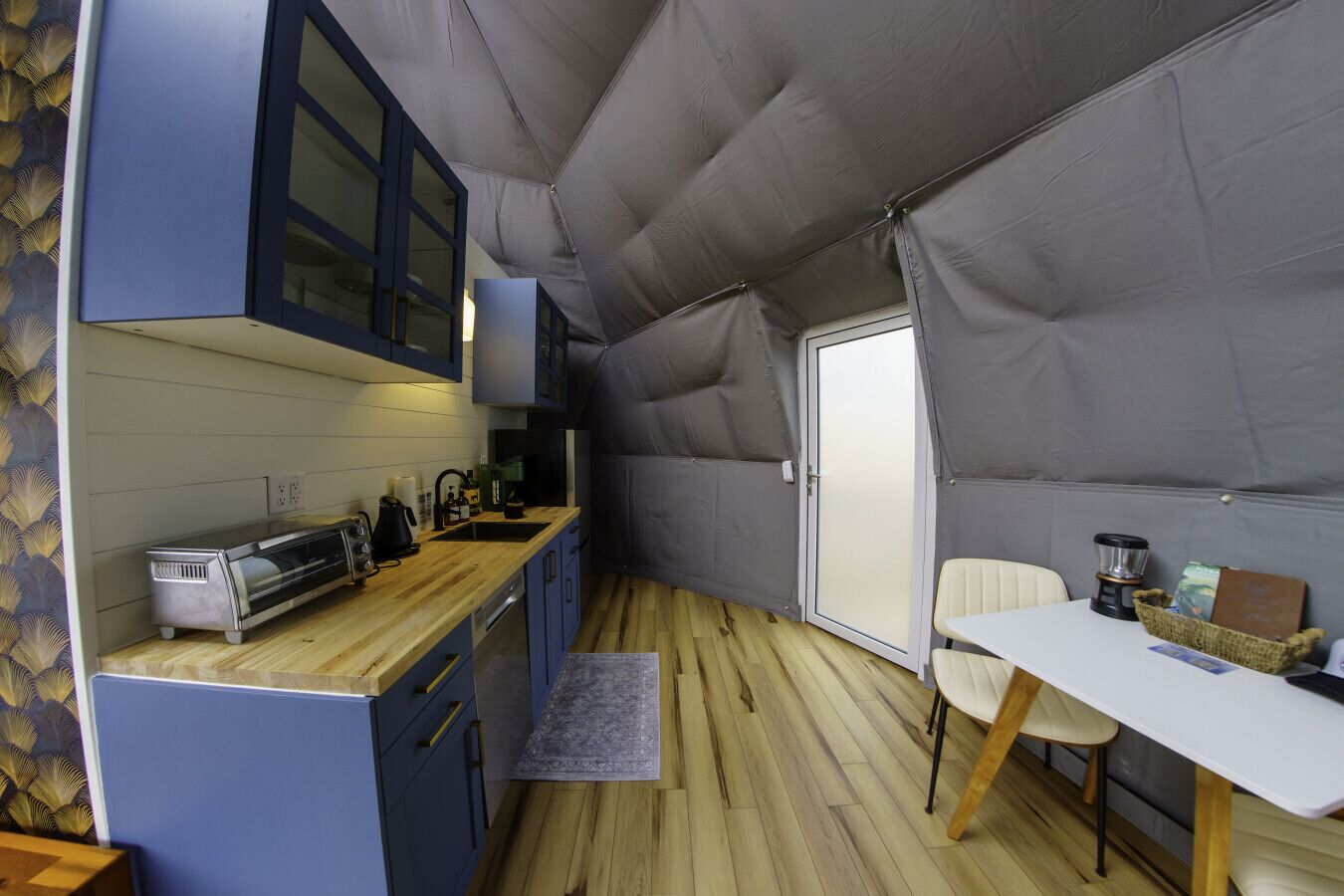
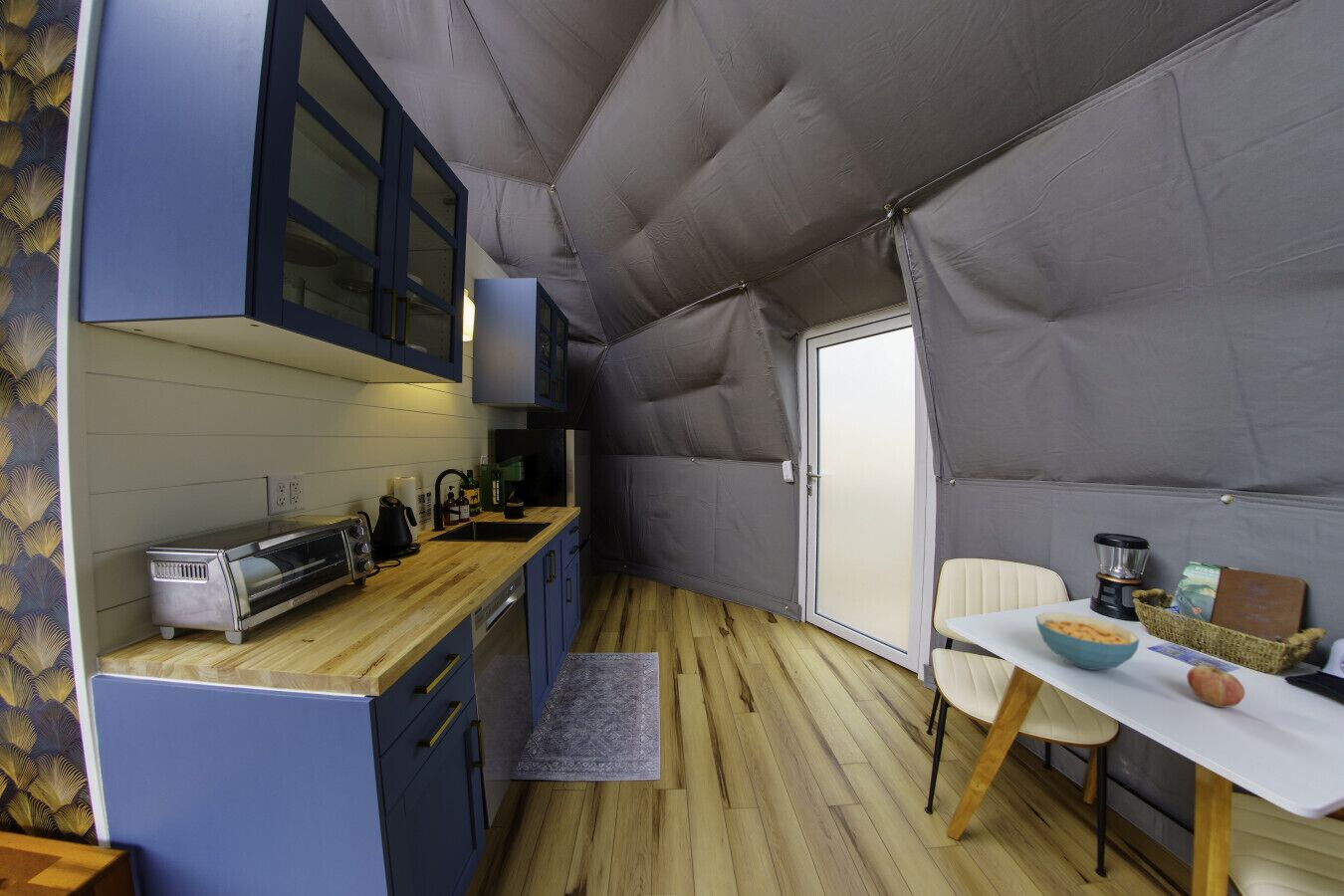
+ fruit [1186,663,1245,709]
+ cereal bowl [1035,612,1140,671]
